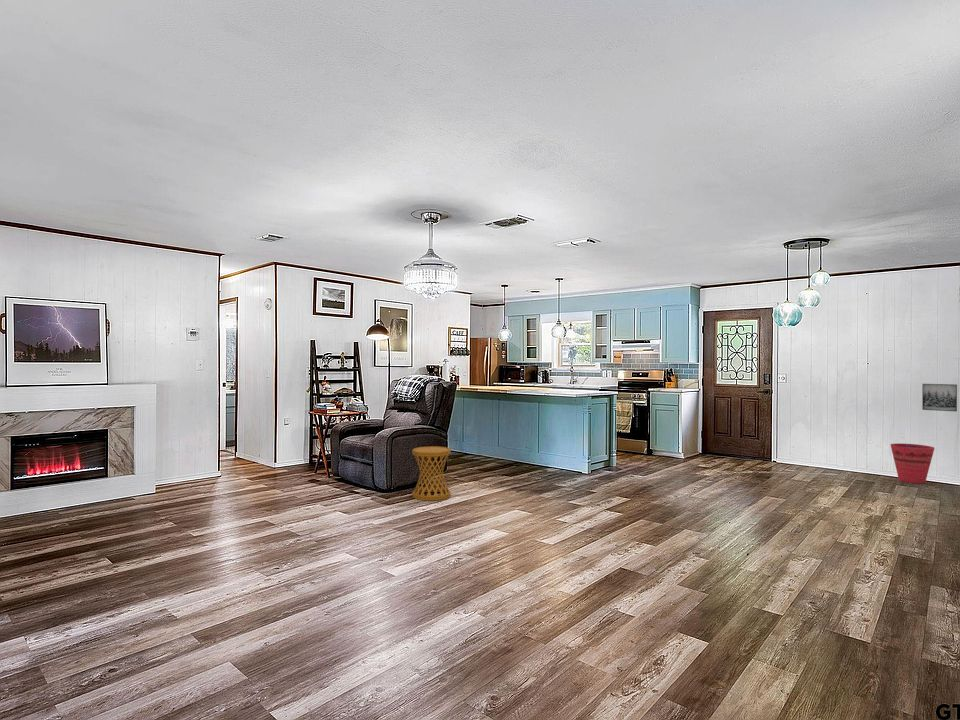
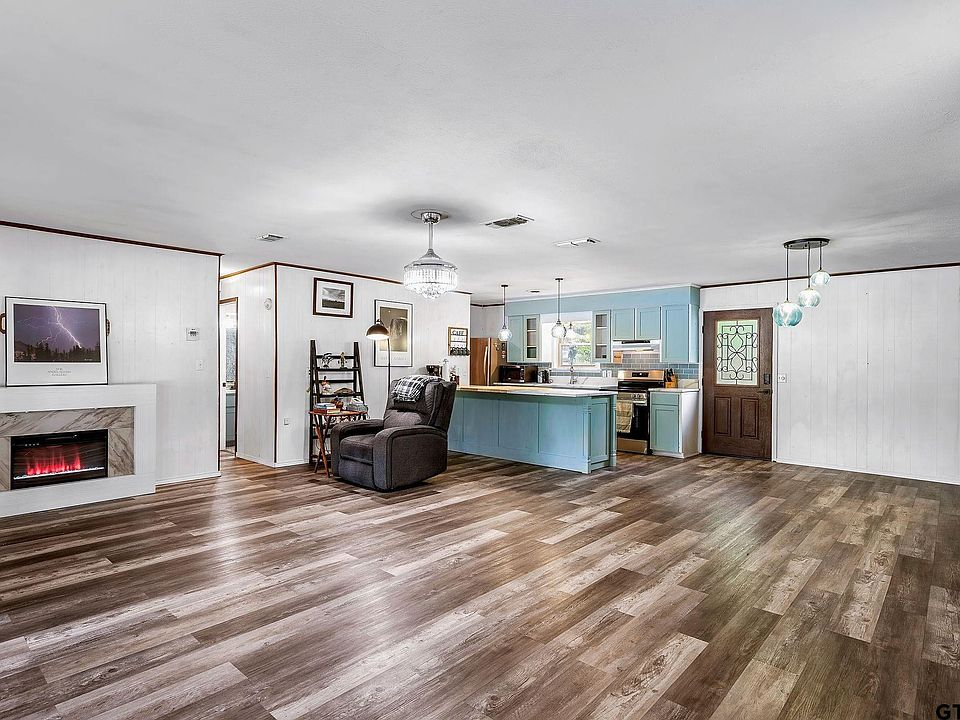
- side table [411,445,452,502]
- bucket [889,442,935,484]
- wall art [921,383,958,413]
